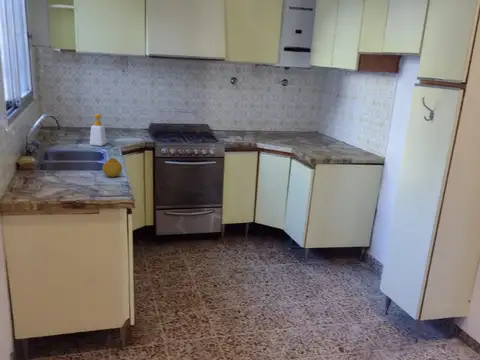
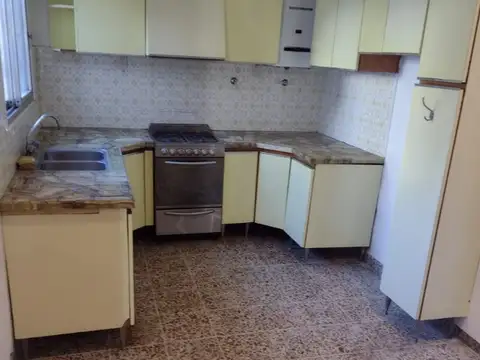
- fruit [102,157,123,178]
- soap bottle [89,113,107,147]
